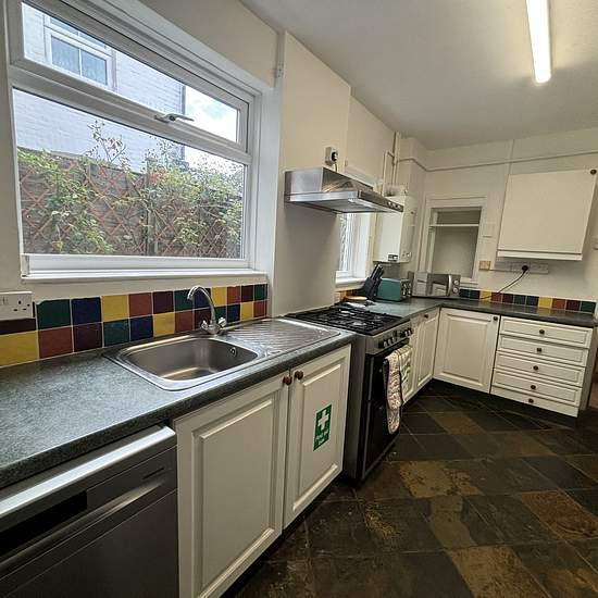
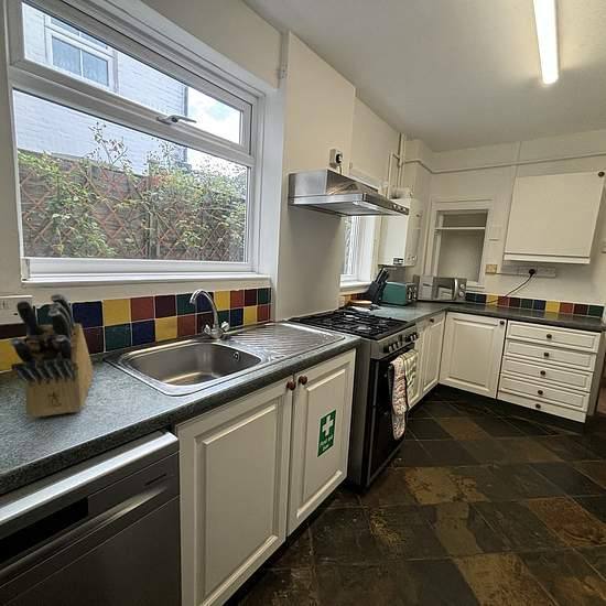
+ knife block [9,293,94,419]
